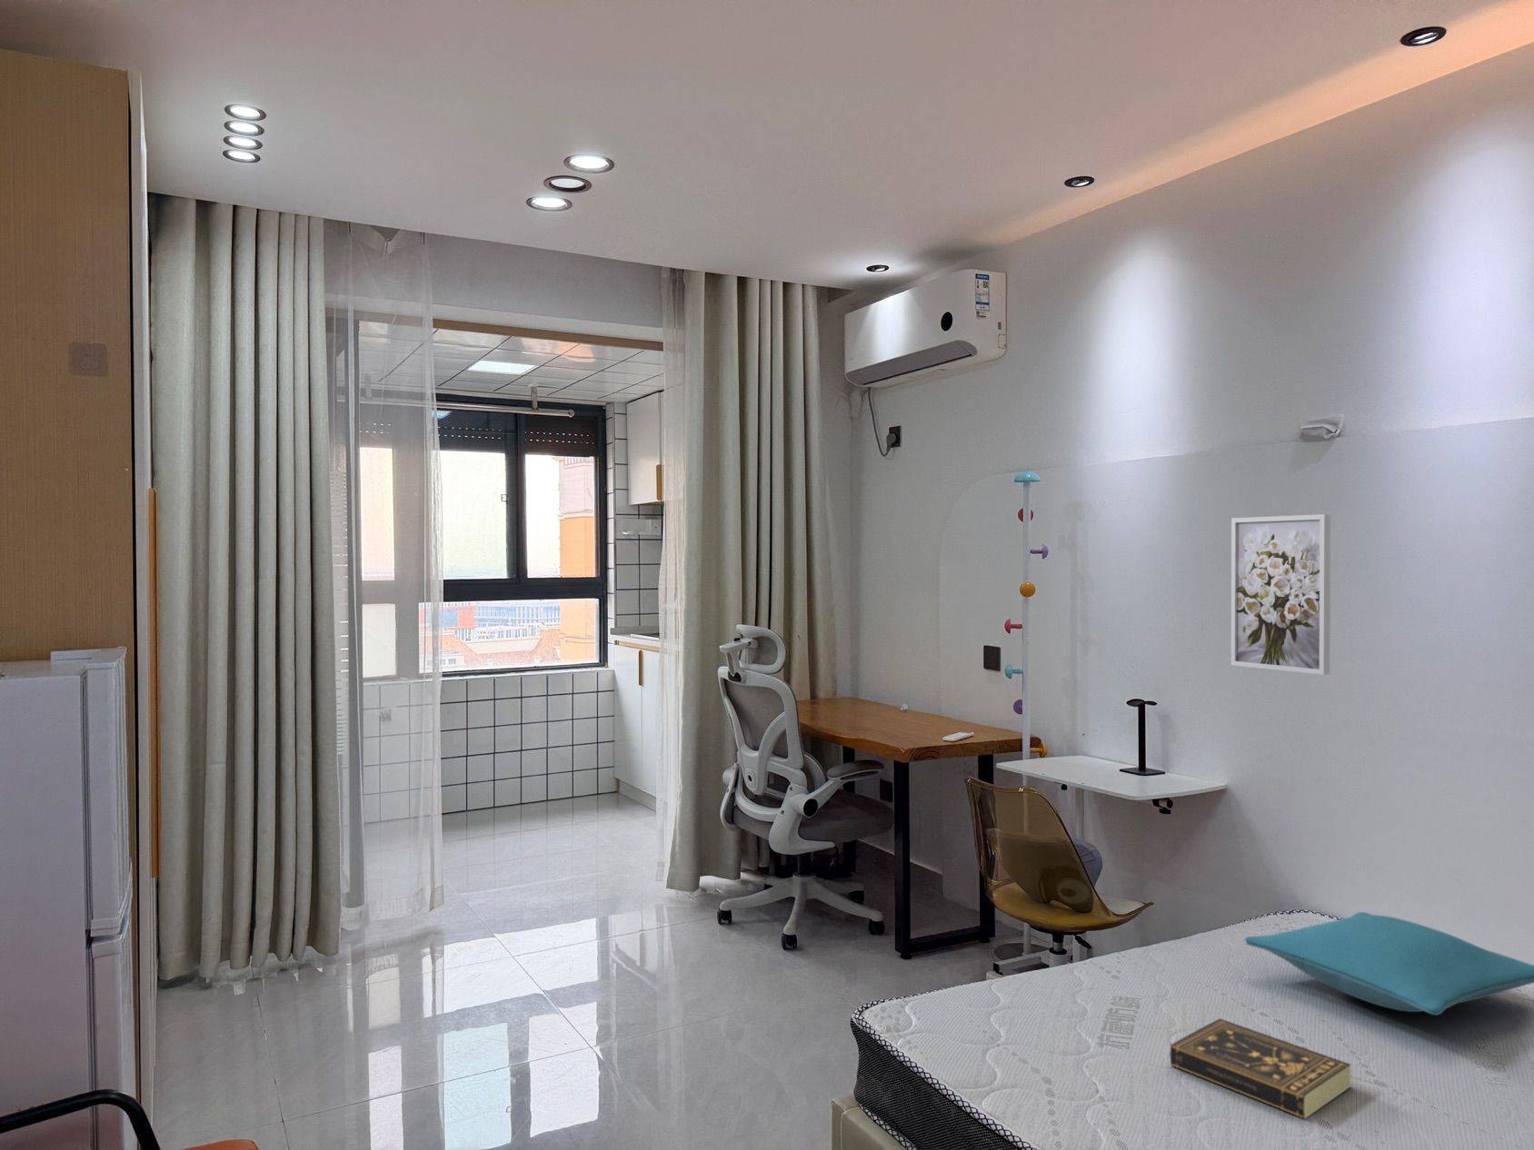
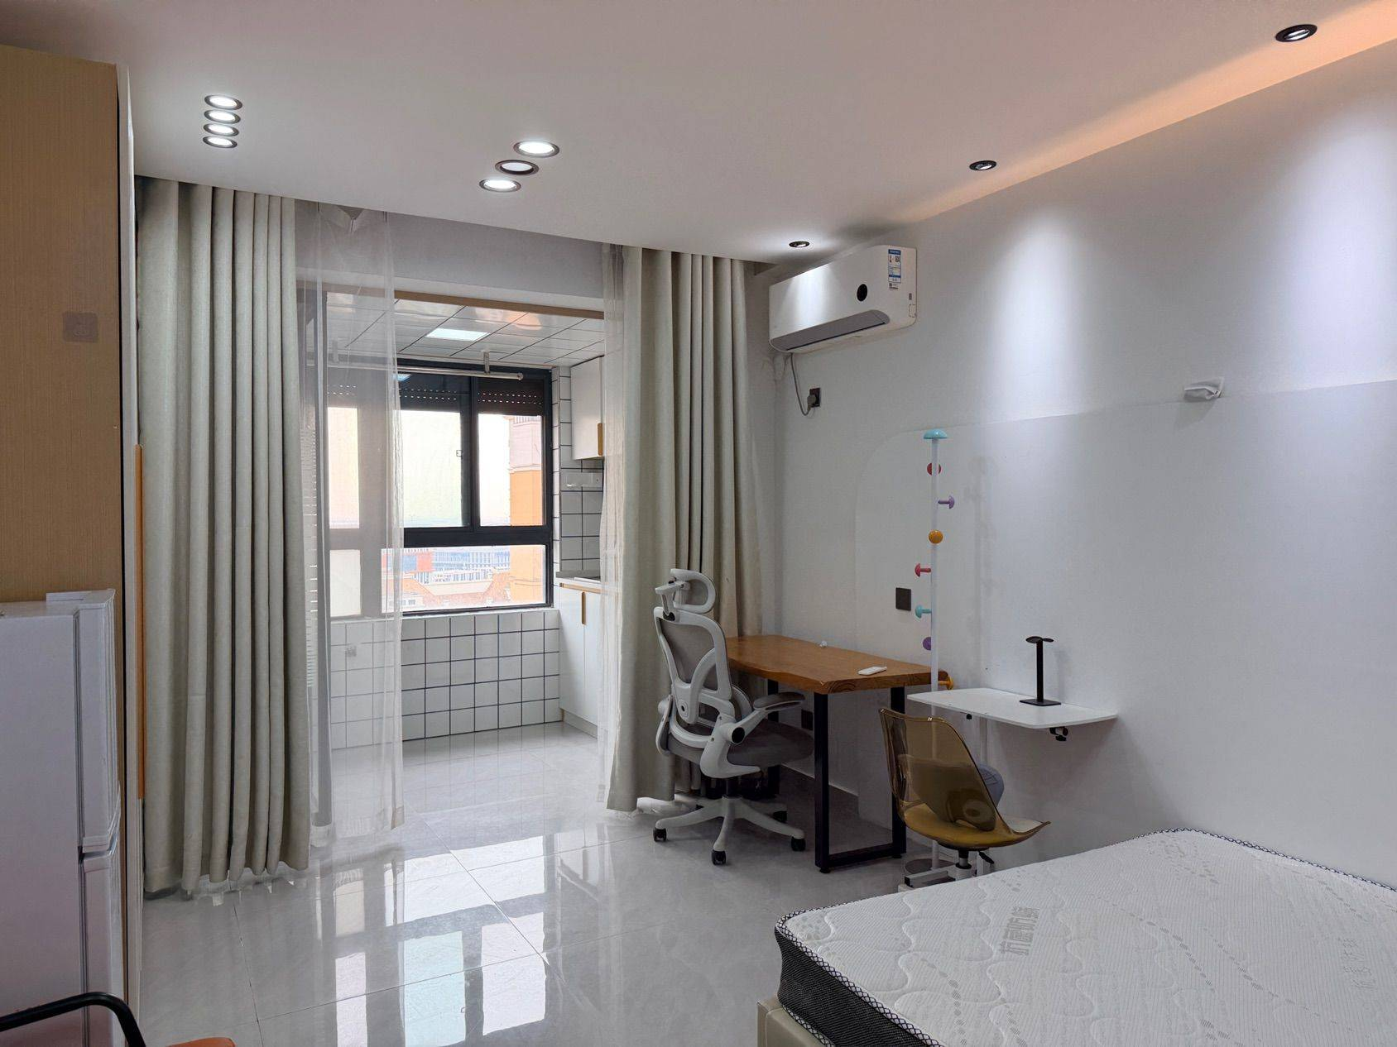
- book [1169,1017,1353,1120]
- pillow [1244,911,1534,1016]
- wall art [1231,513,1331,675]
